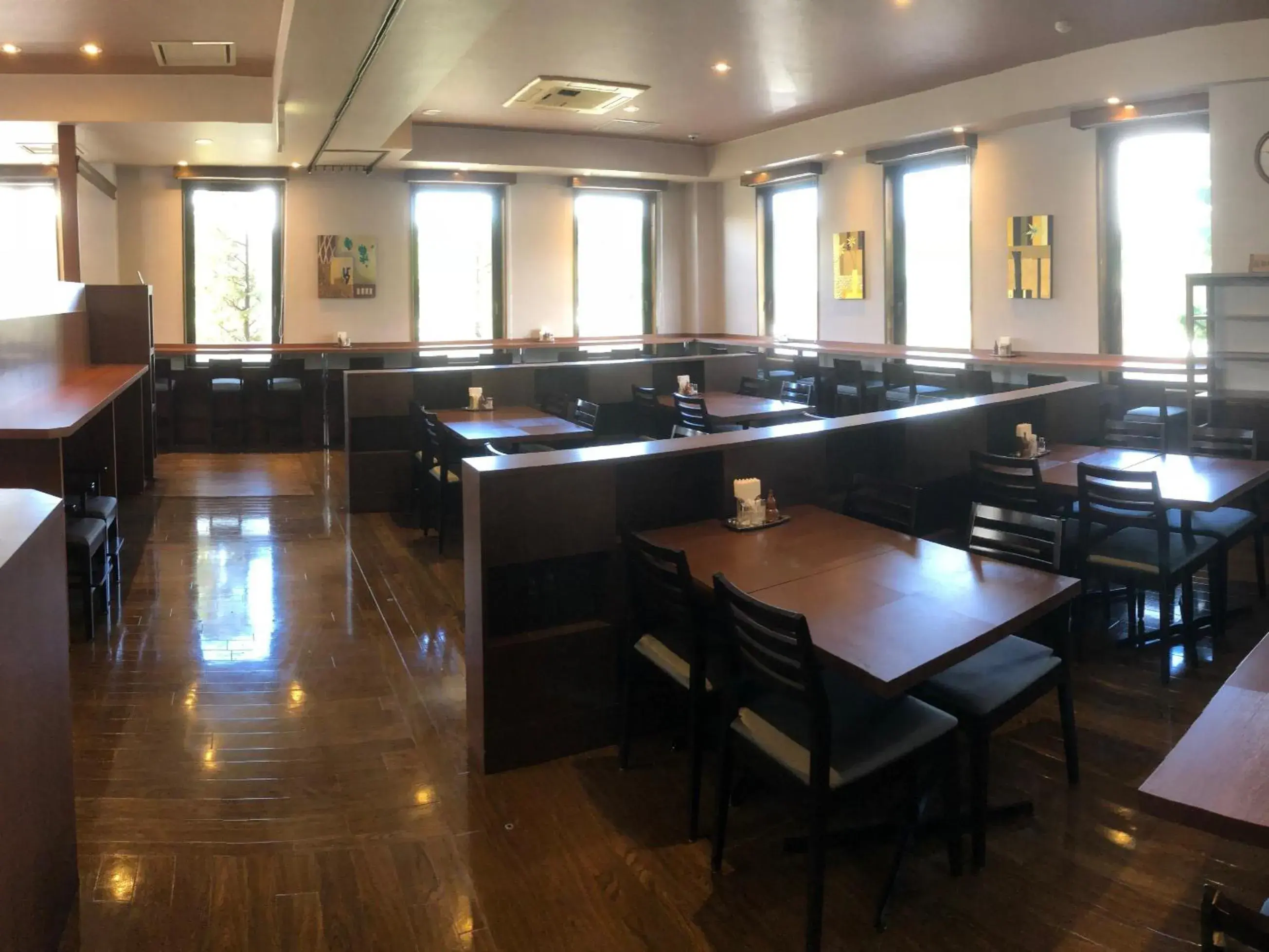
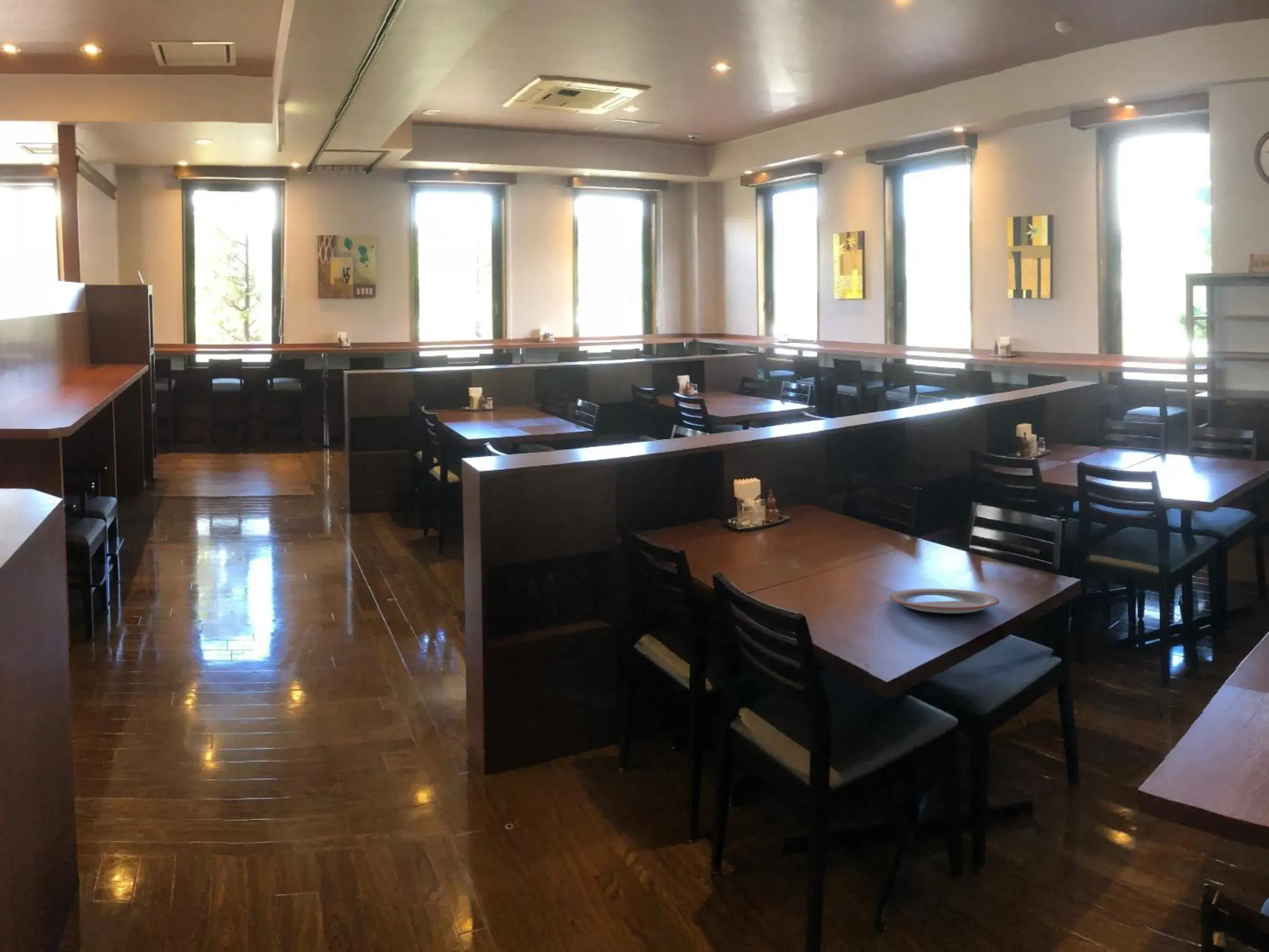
+ plate [888,588,1000,614]
